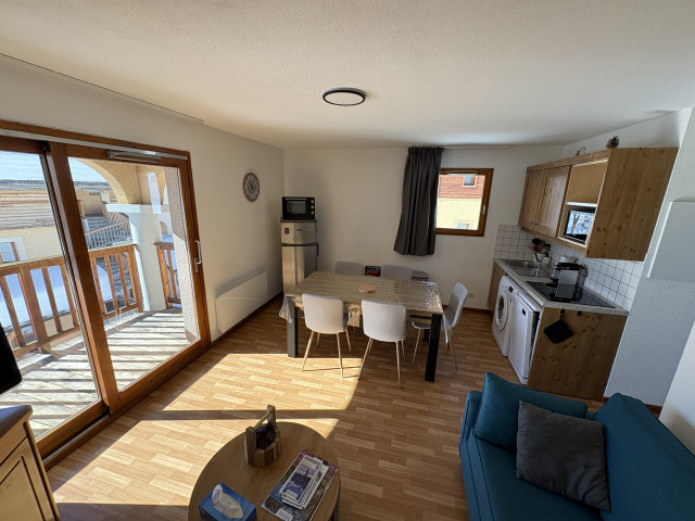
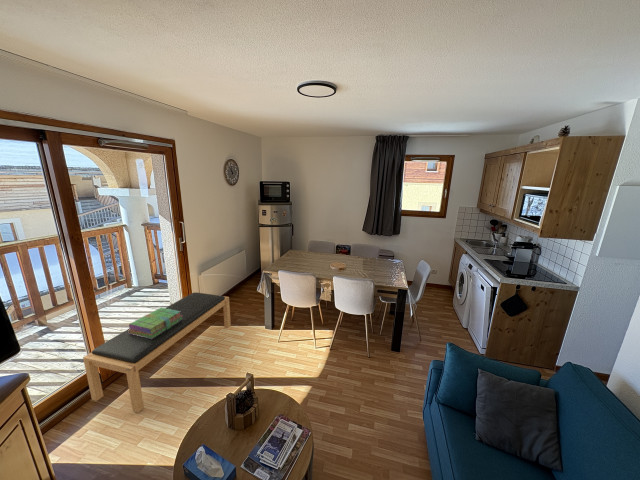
+ bench [82,291,232,414]
+ stack of books [127,307,183,339]
